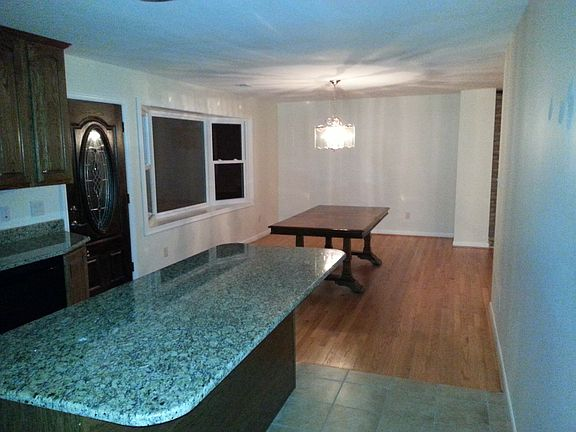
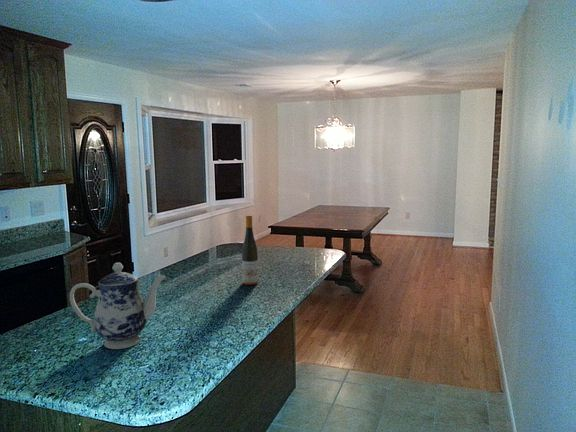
+ teapot [69,262,167,350]
+ wine bottle [241,214,259,286]
